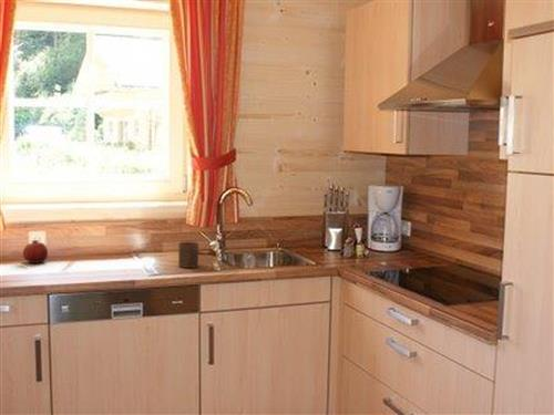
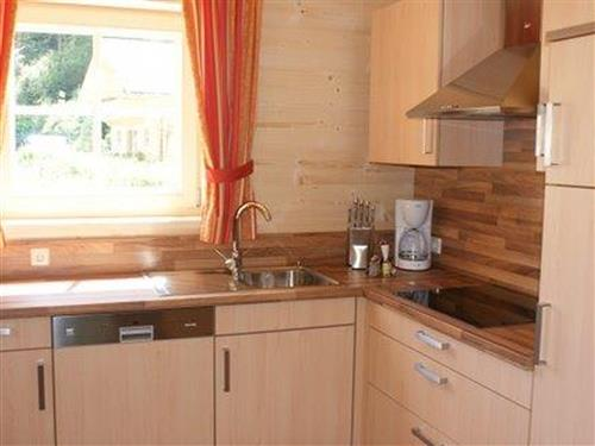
- cup [177,240,199,269]
- fruit [22,239,49,264]
